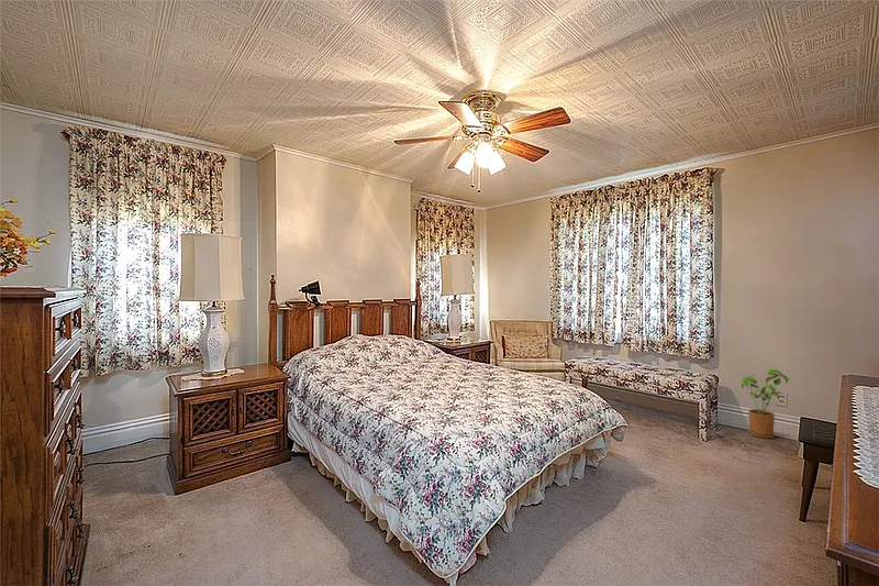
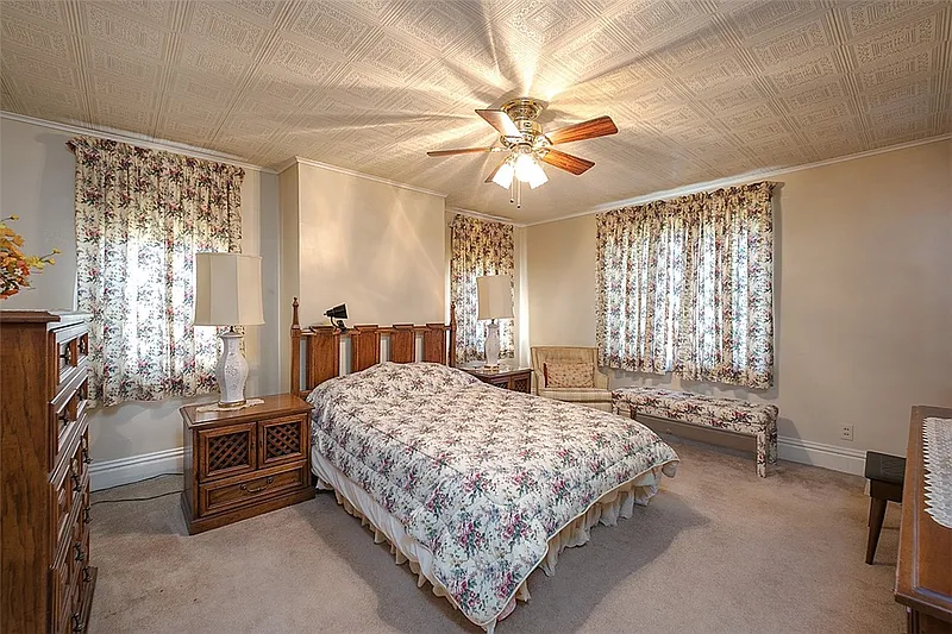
- house plant [741,368,791,440]
